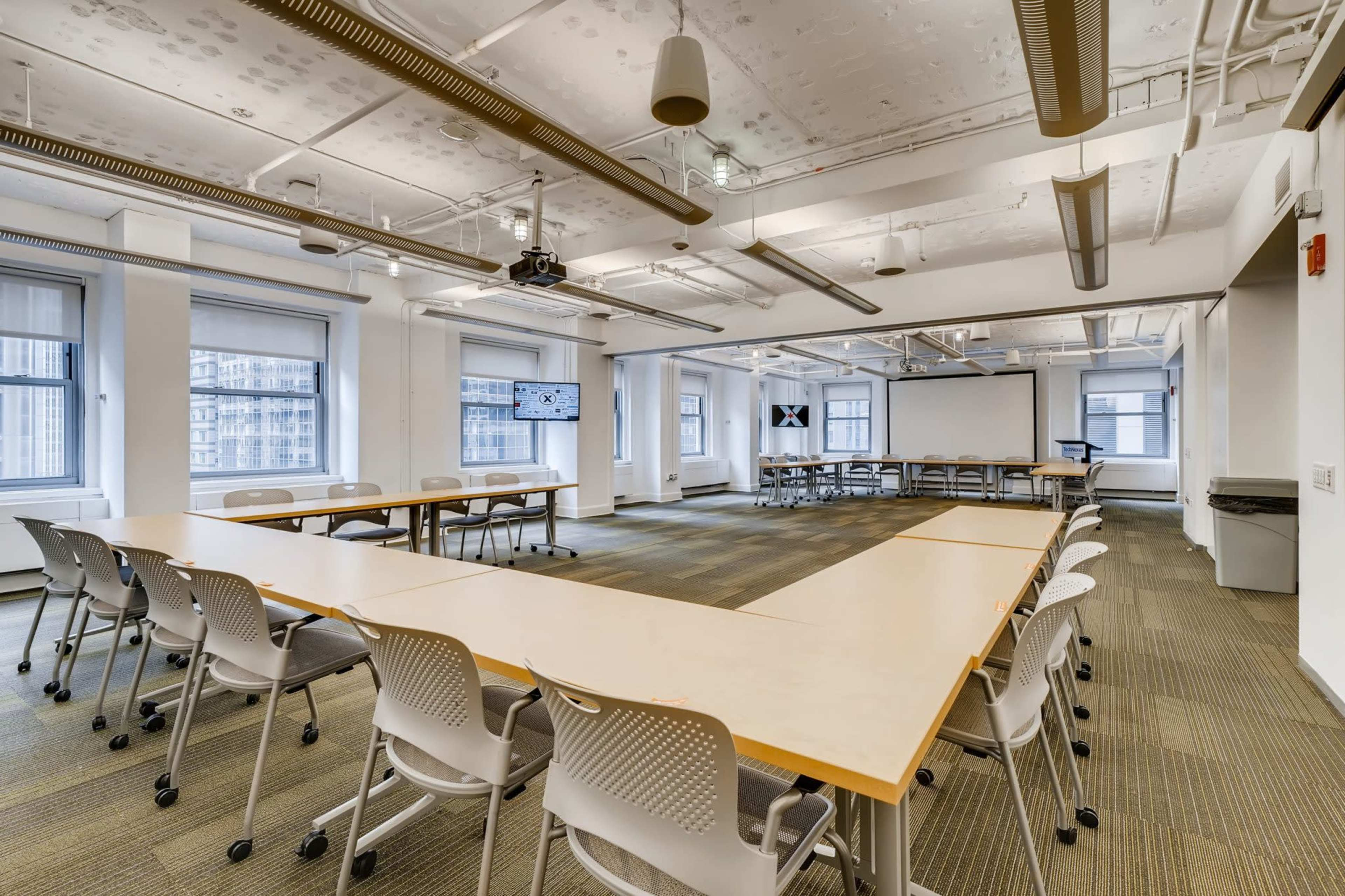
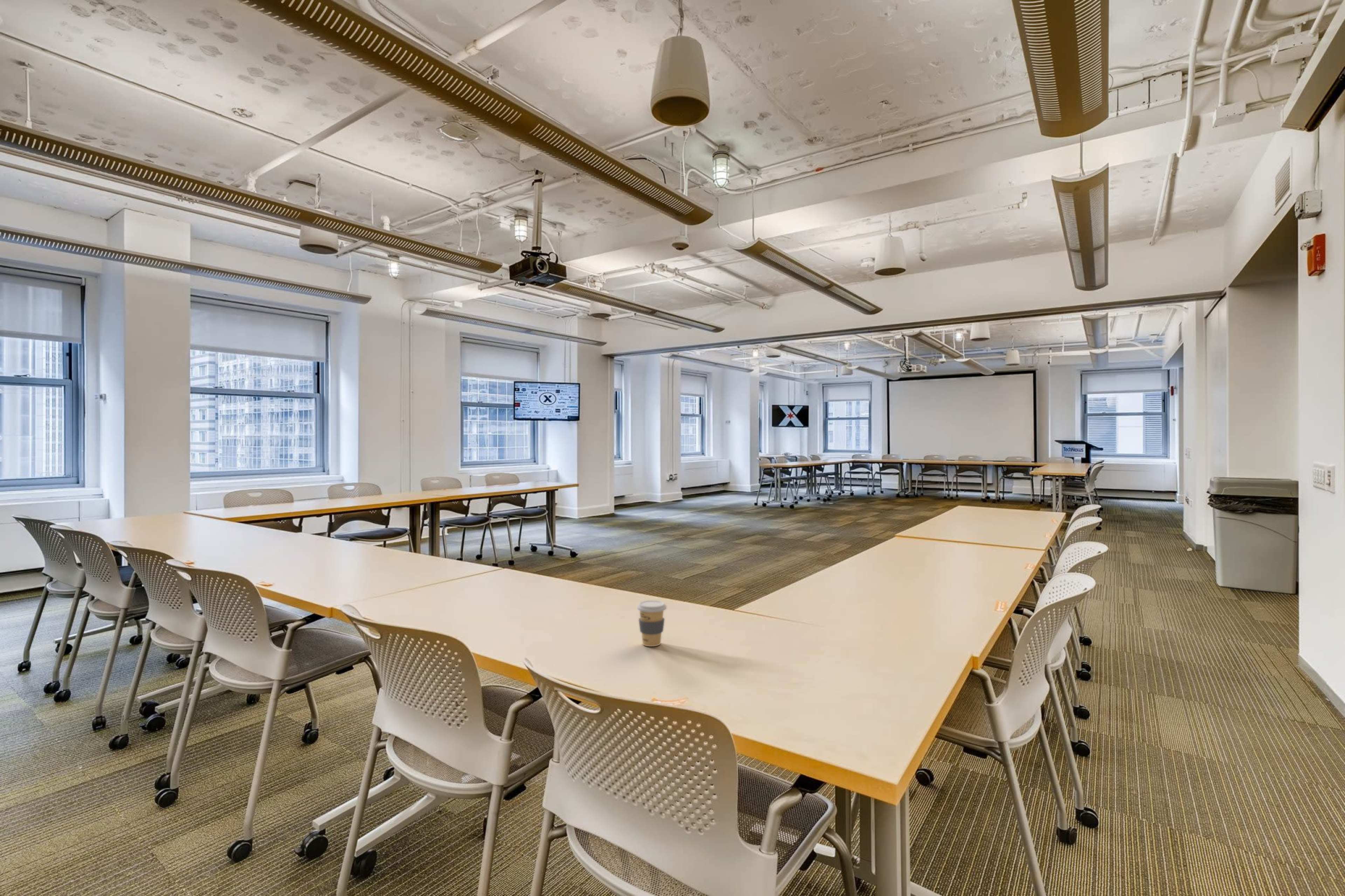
+ coffee cup [636,600,667,647]
